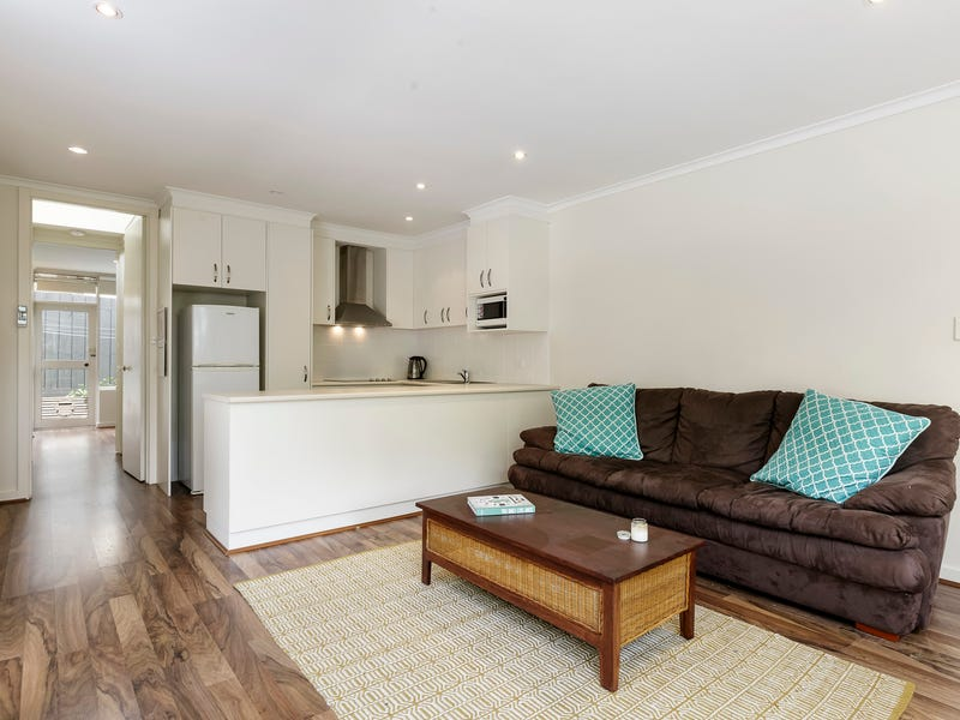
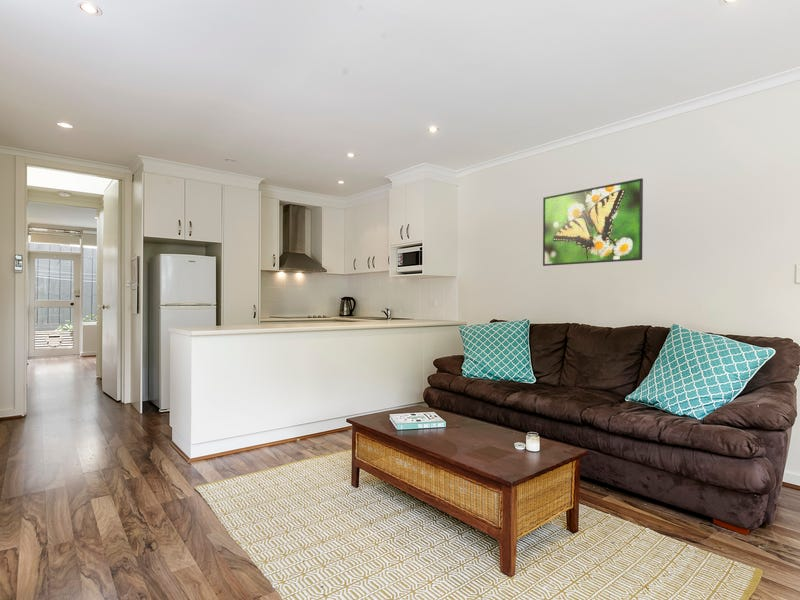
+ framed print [542,177,644,267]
